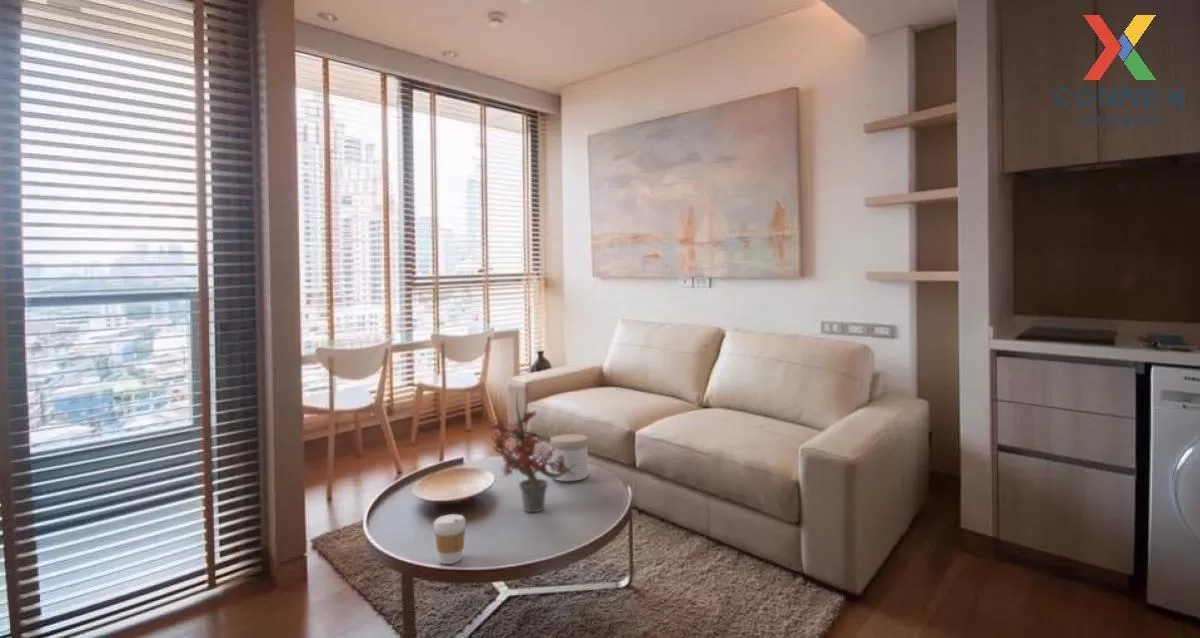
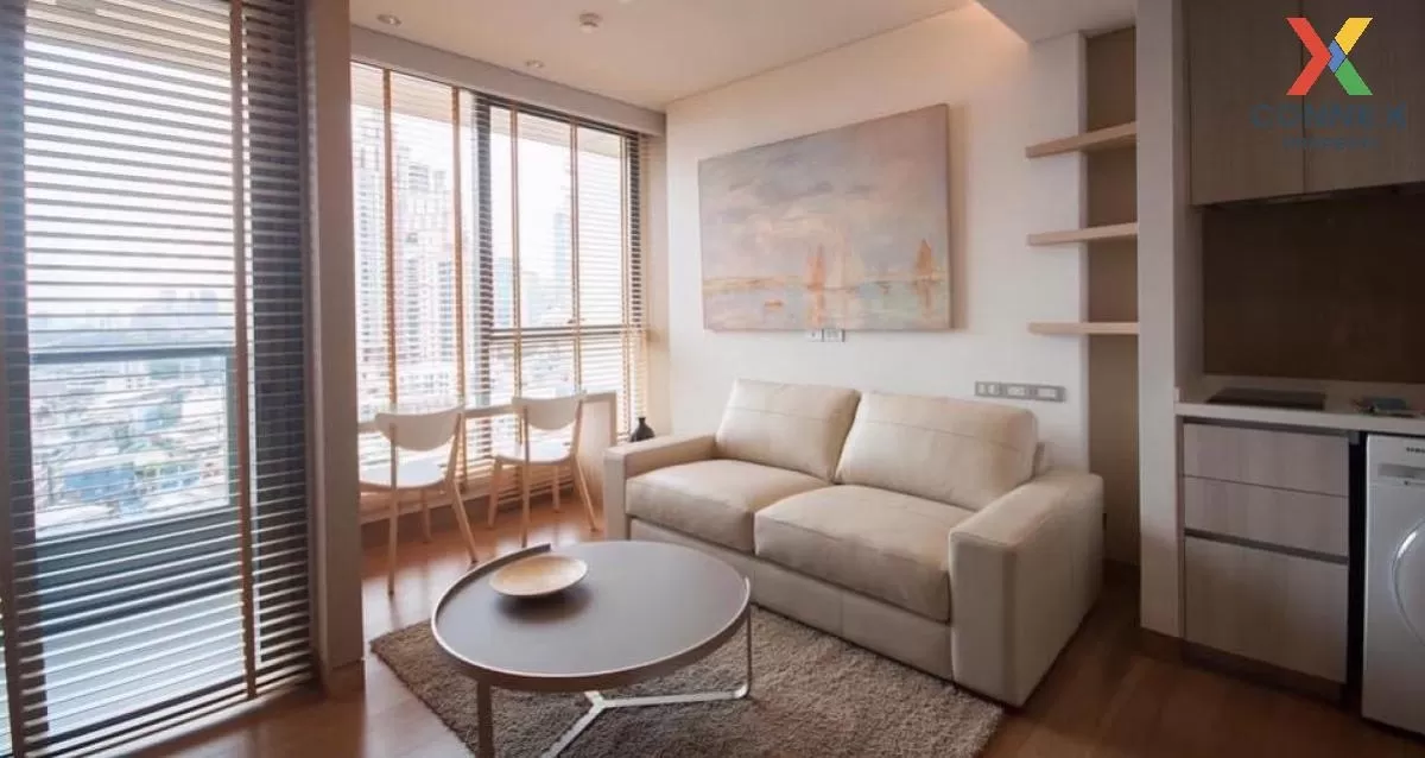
- jar [549,433,589,482]
- coffee cup [433,513,467,565]
- potted plant [488,390,584,513]
